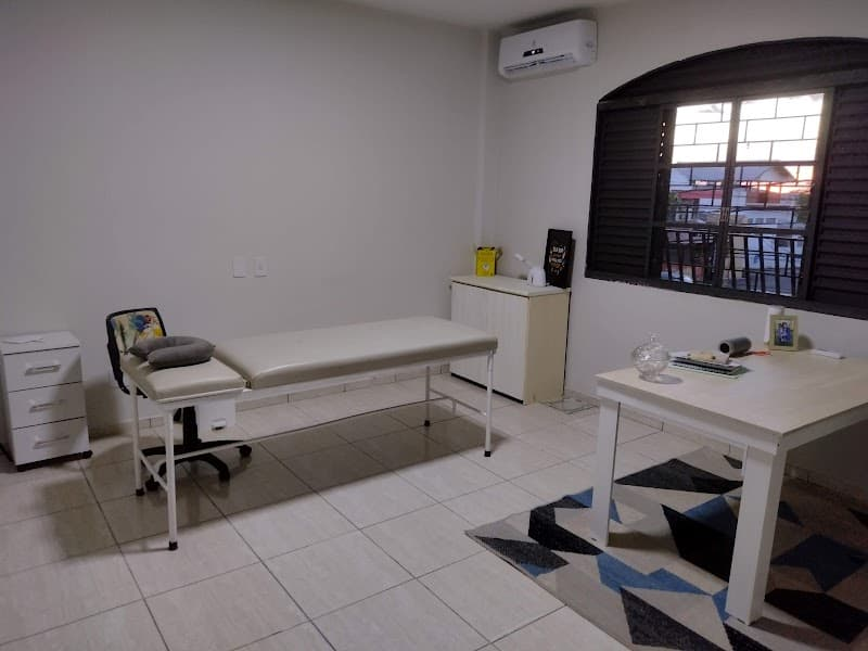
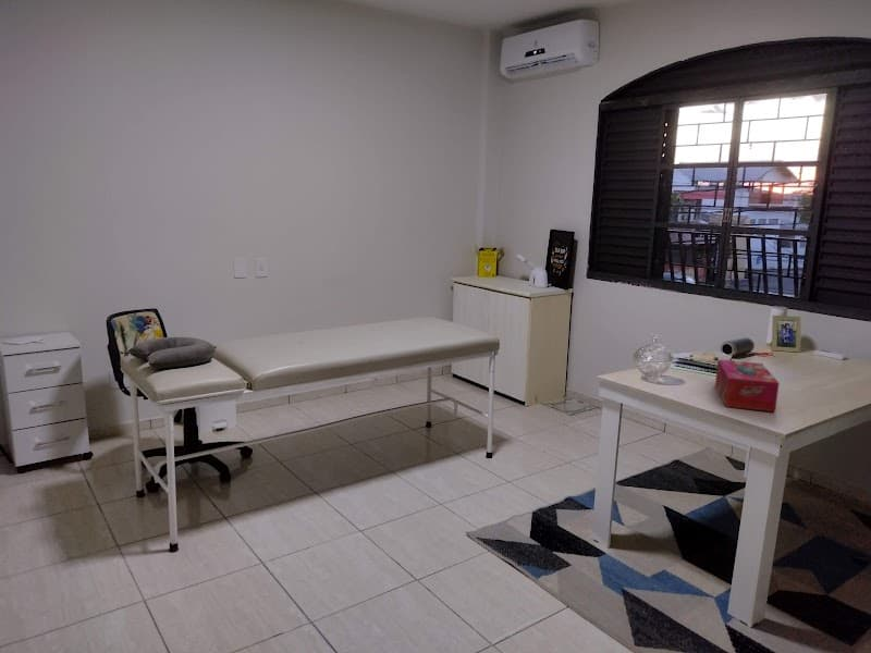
+ tissue box [714,358,781,412]
